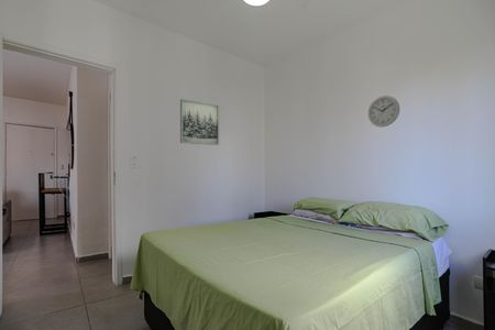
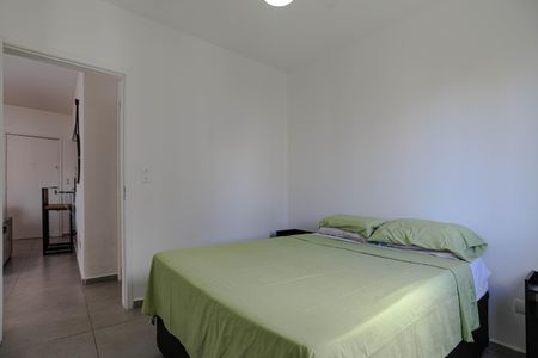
- wall art [179,98,220,146]
- wall clock [367,95,400,128]
